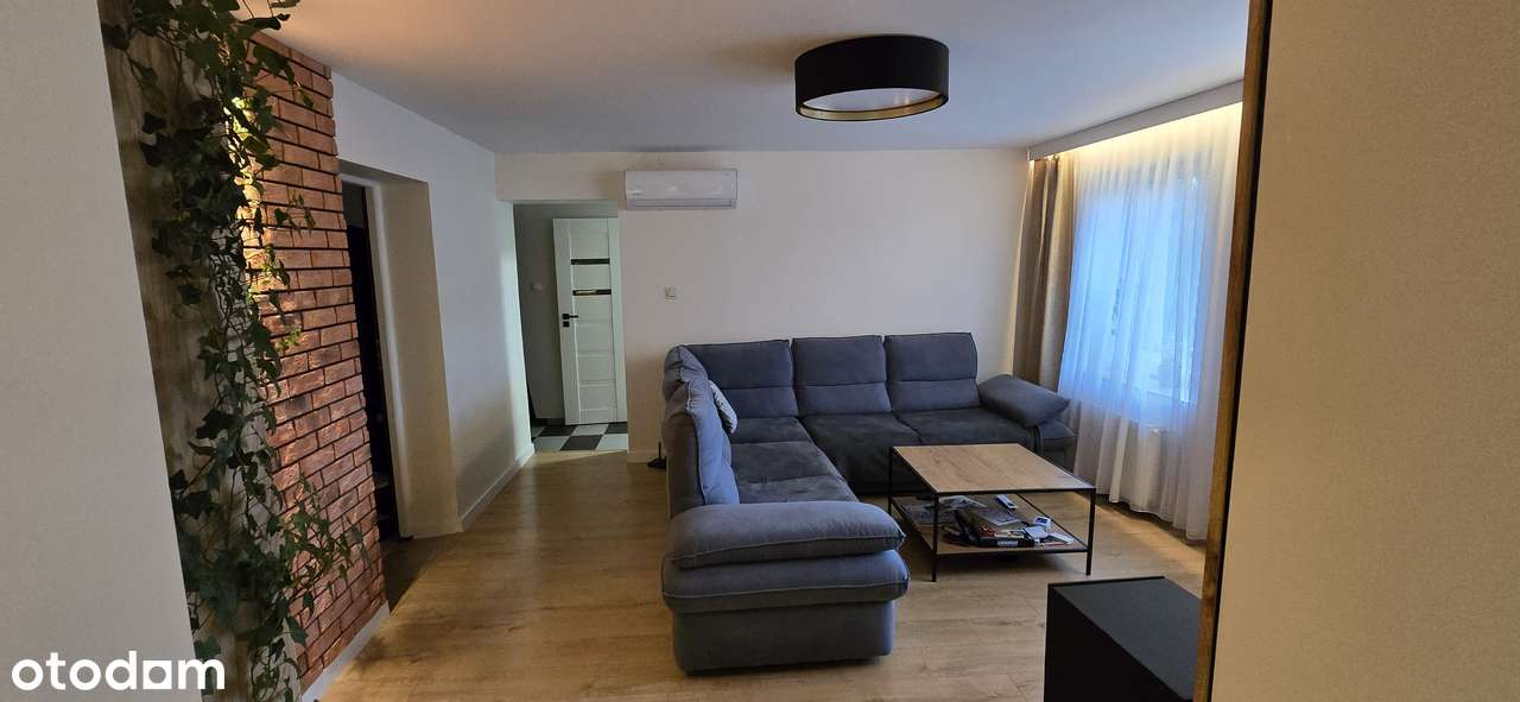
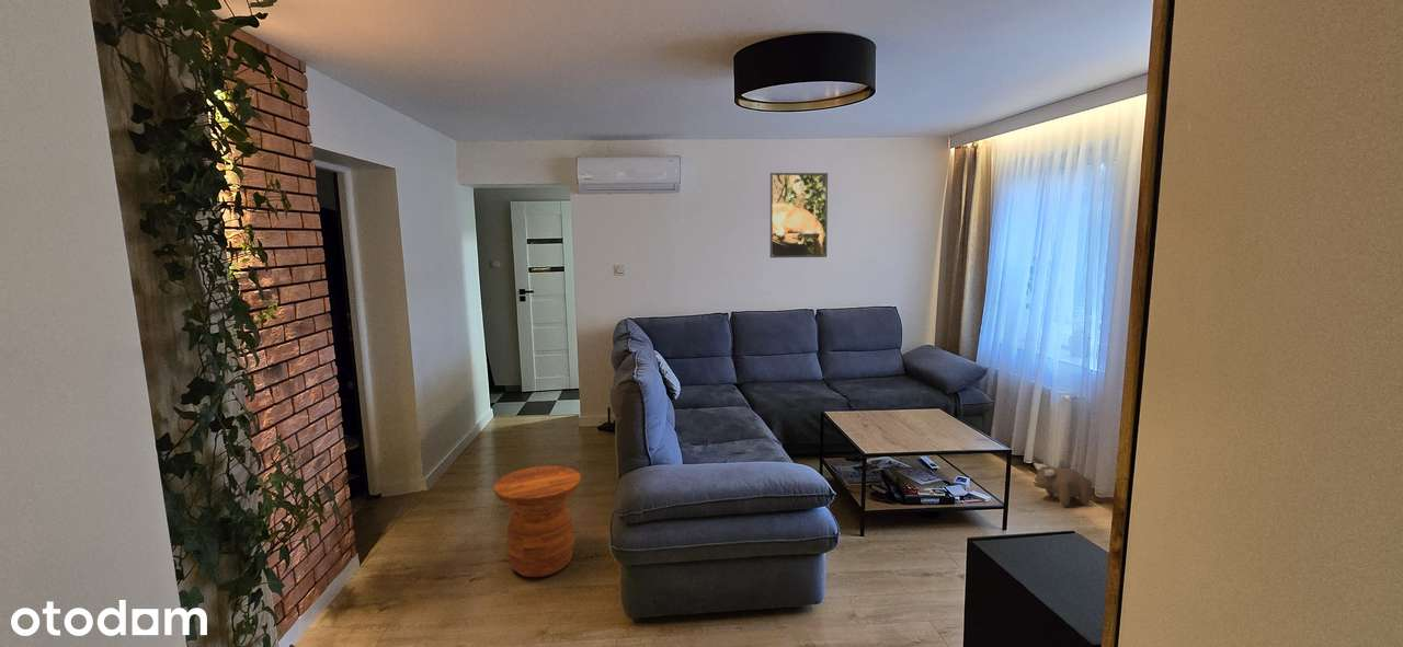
+ plush toy [1031,462,1093,508]
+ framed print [769,172,829,258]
+ side table [493,465,582,578]
